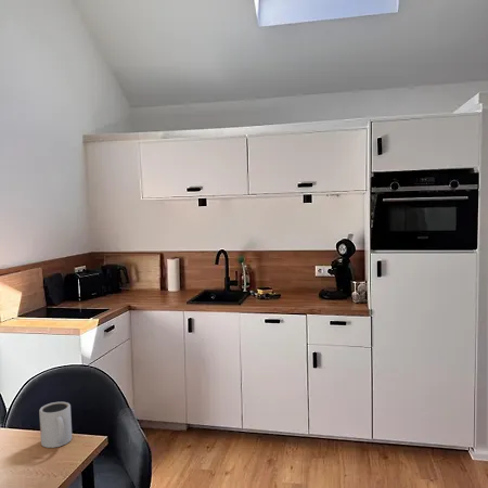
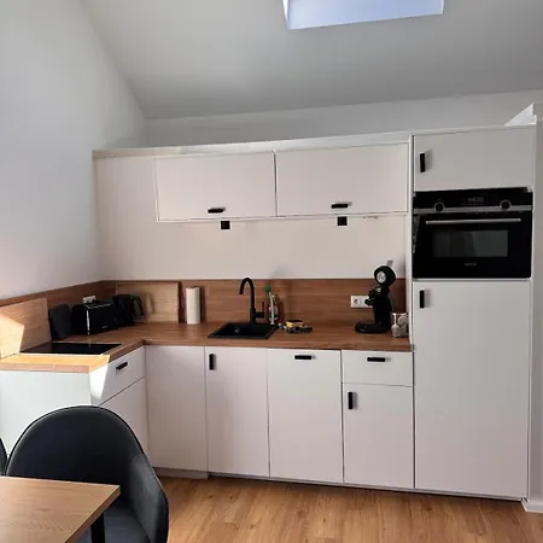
- mug [38,401,73,449]
